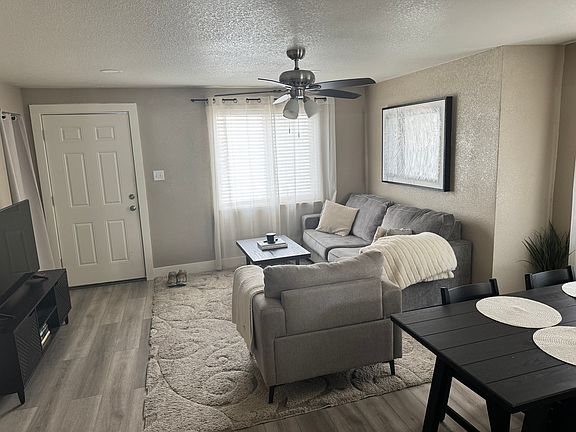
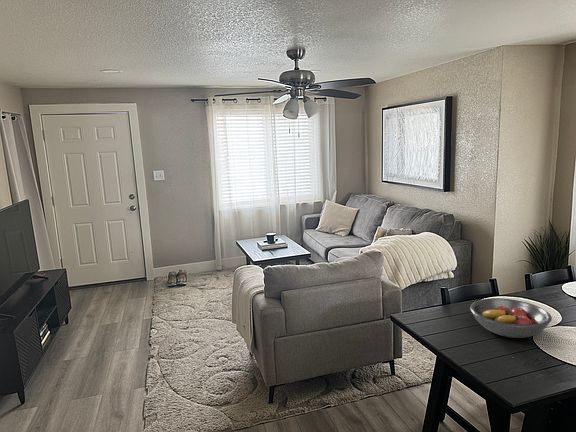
+ fruit bowl [469,297,553,339]
